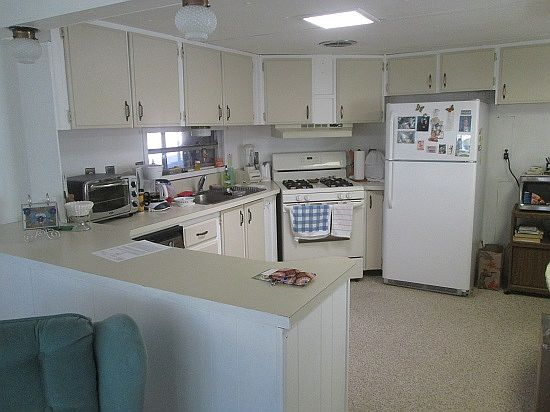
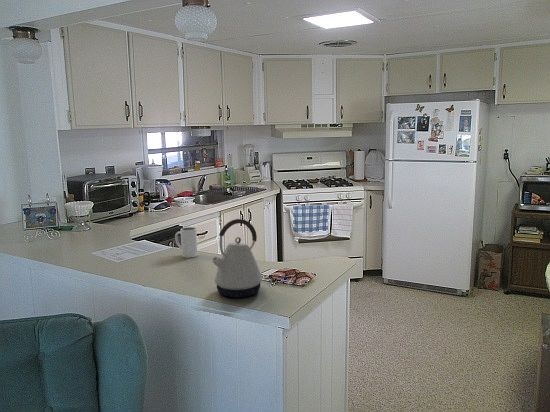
+ mug [174,226,199,259]
+ kettle [211,218,263,298]
